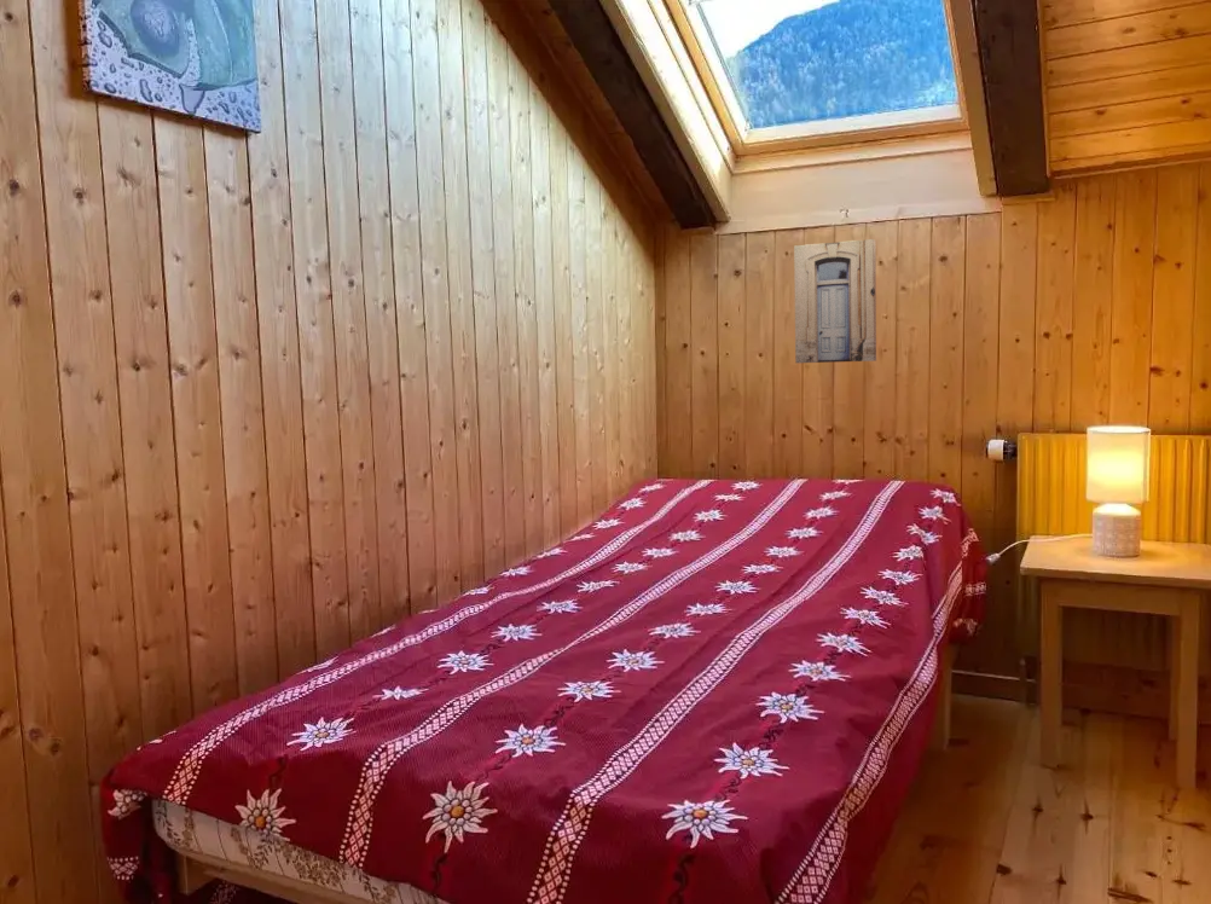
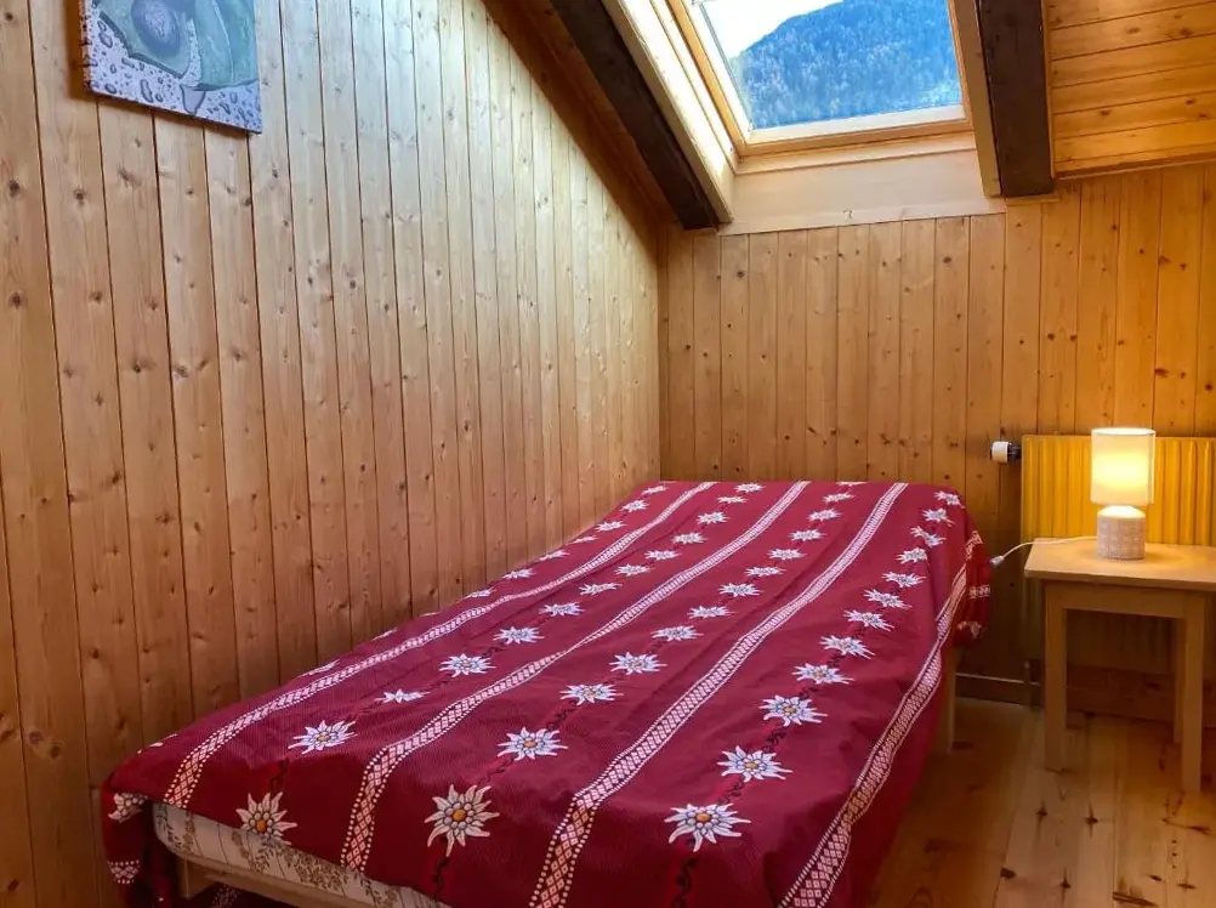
- wall art [793,238,877,364]
